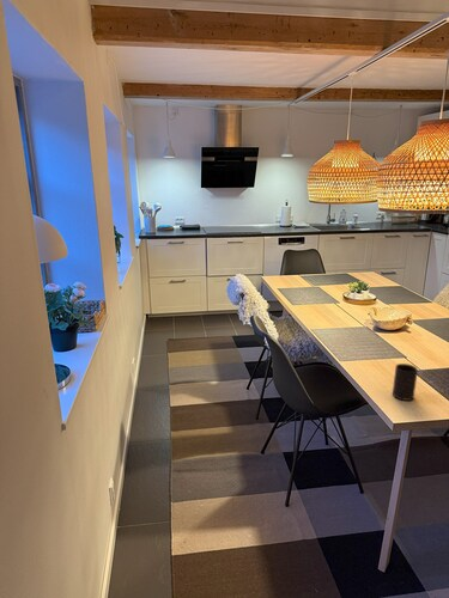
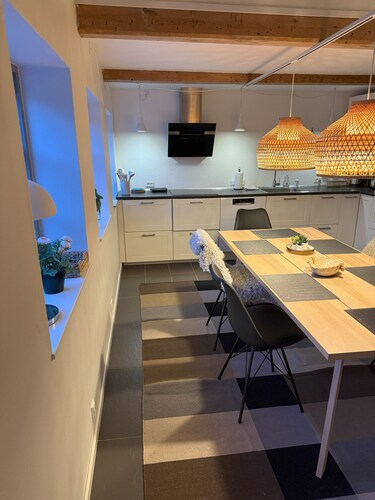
- cup [392,362,419,402]
